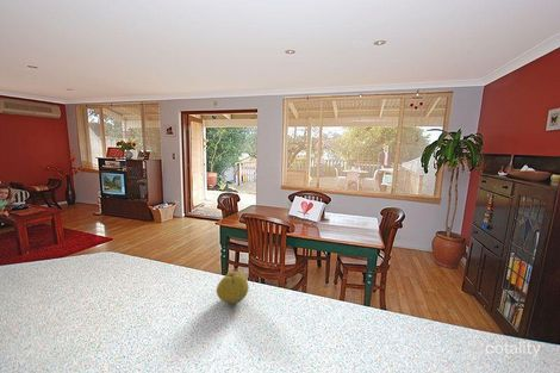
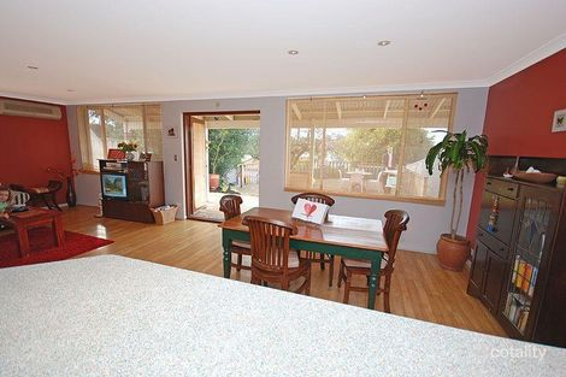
- fruit [216,271,250,305]
